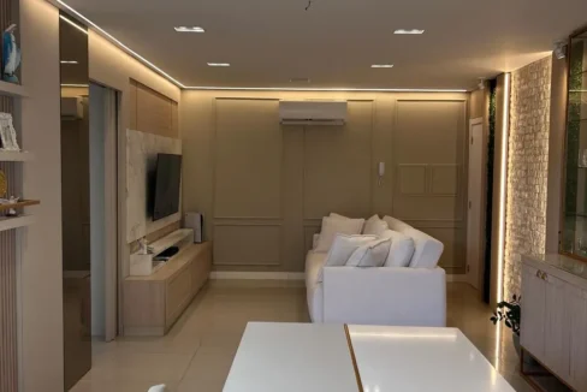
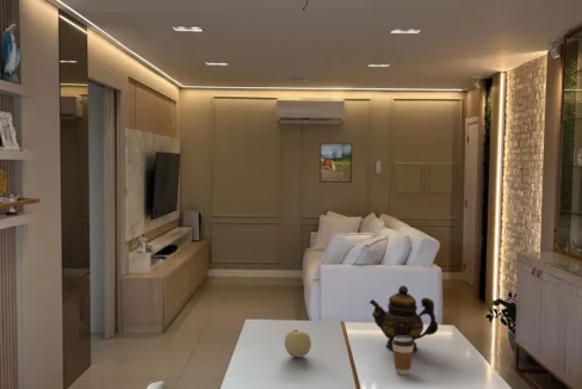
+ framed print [318,142,353,184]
+ fruit [284,328,312,358]
+ coffee cup [392,336,414,376]
+ teapot [369,284,439,352]
